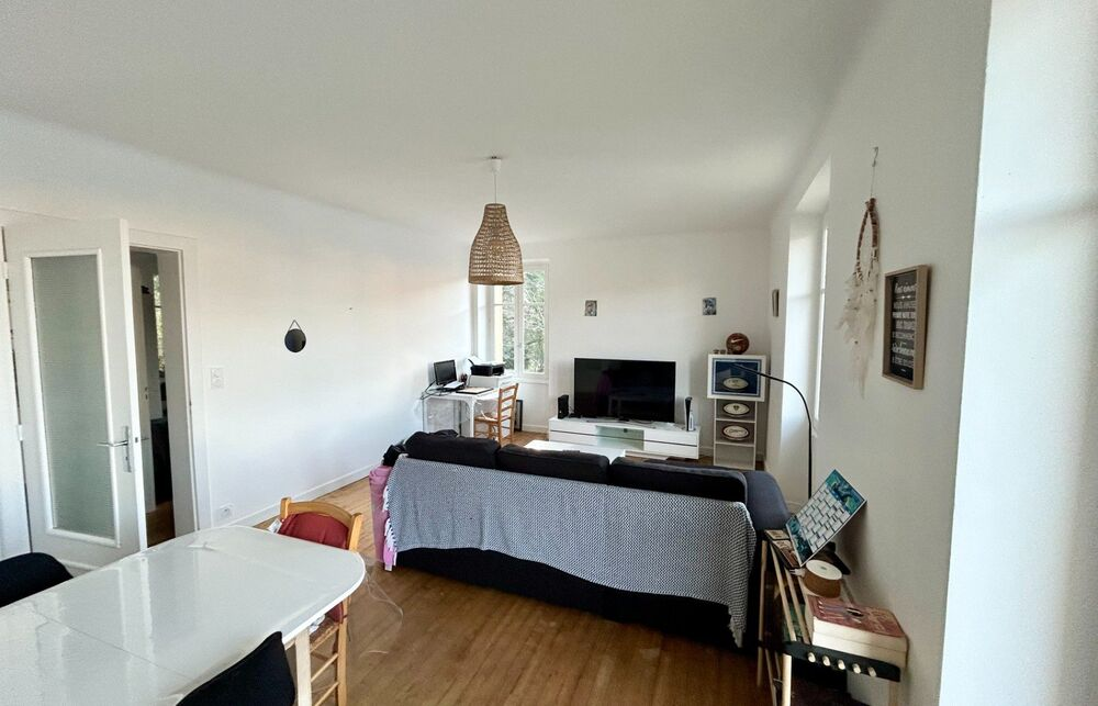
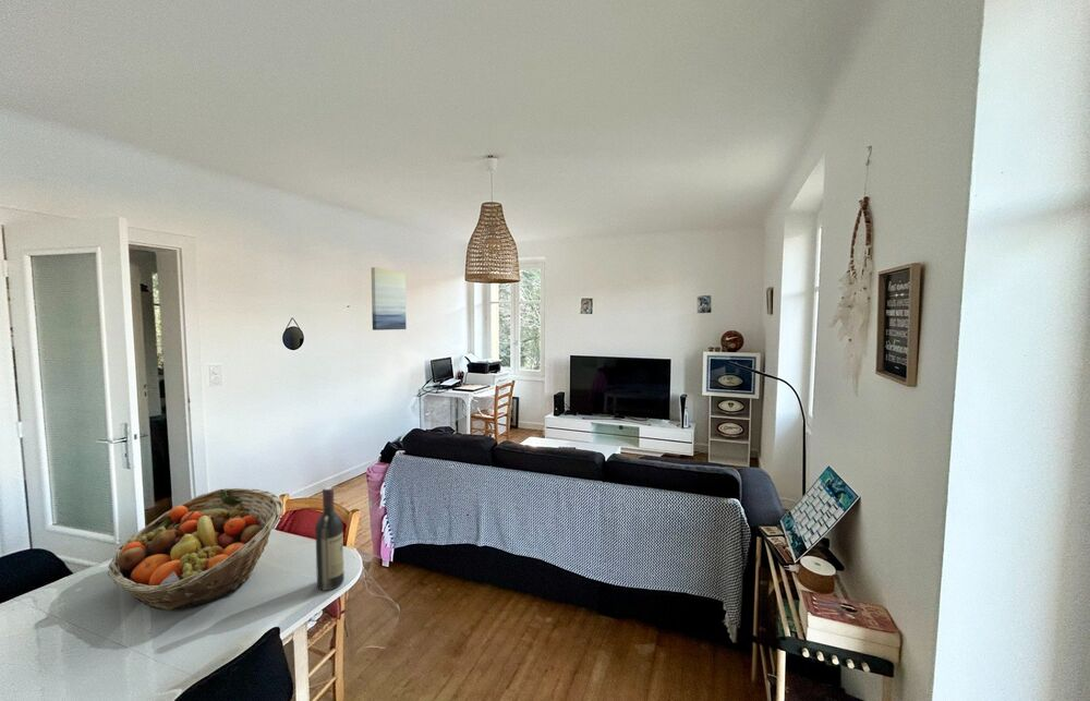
+ fruit basket [107,487,284,612]
+ wall art [371,266,408,331]
+ wine bottle [314,486,346,592]
